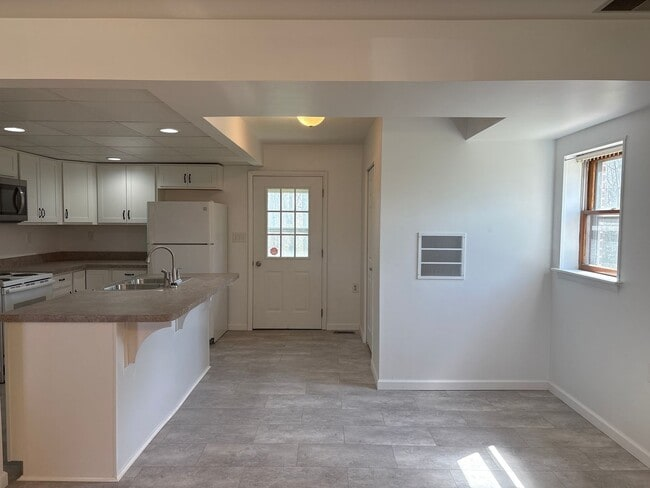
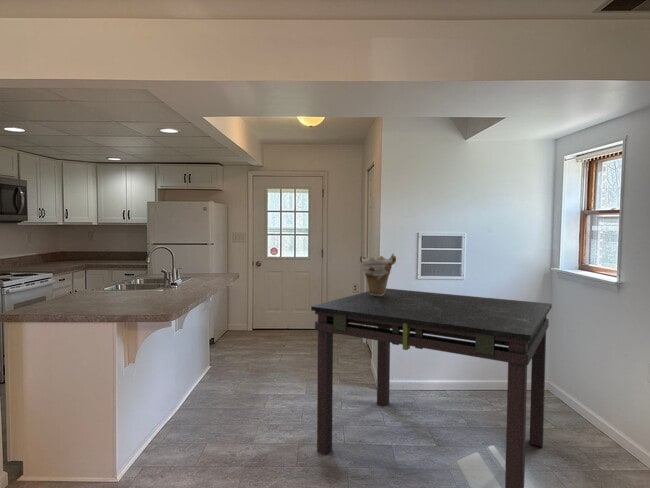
+ dining table [310,288,553,488]
+ vase [359,252,397,296]
